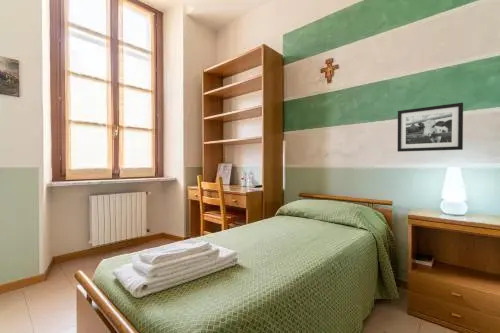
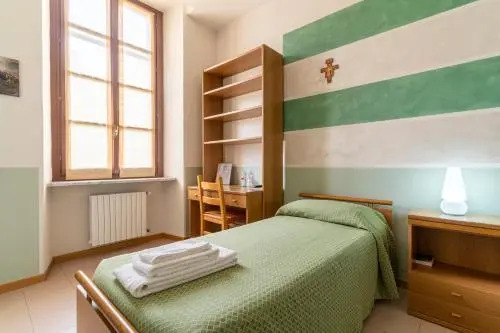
- picture frame [397,102,464,153]
